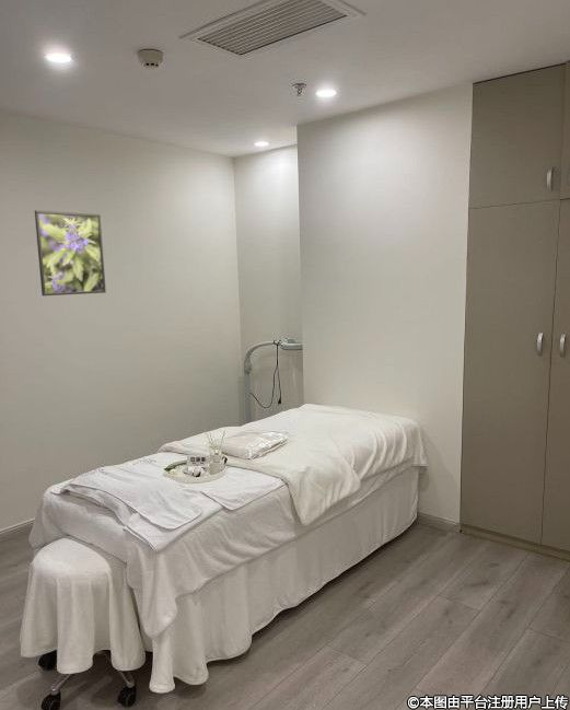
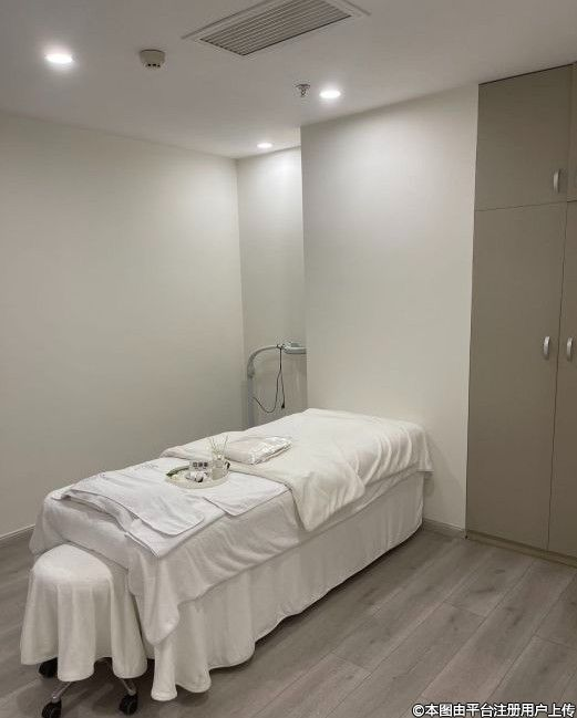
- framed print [34,209,107,296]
